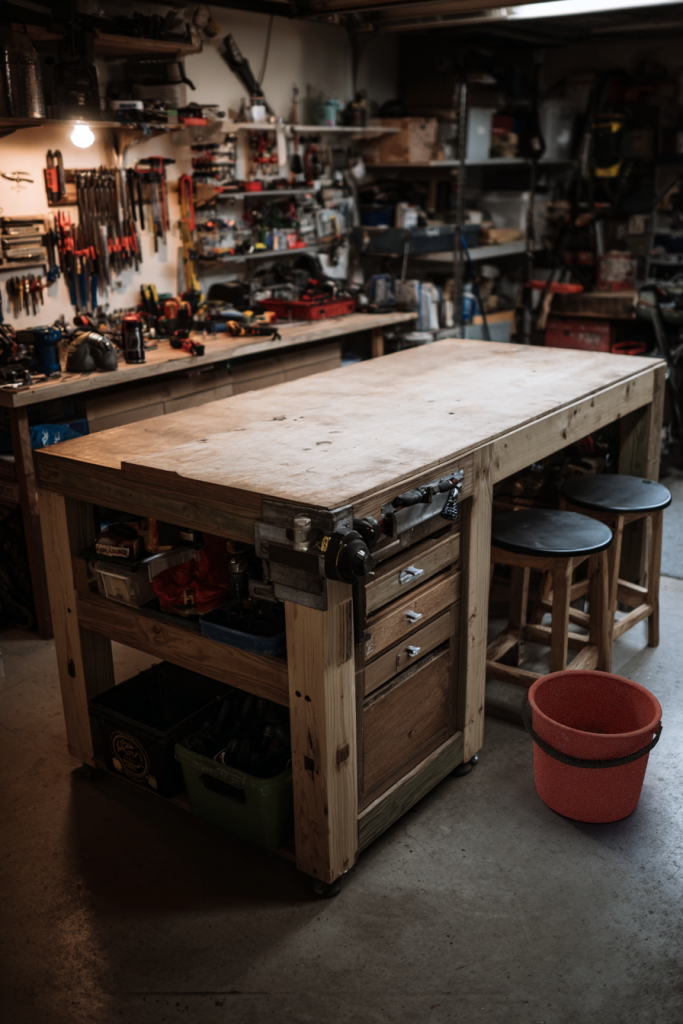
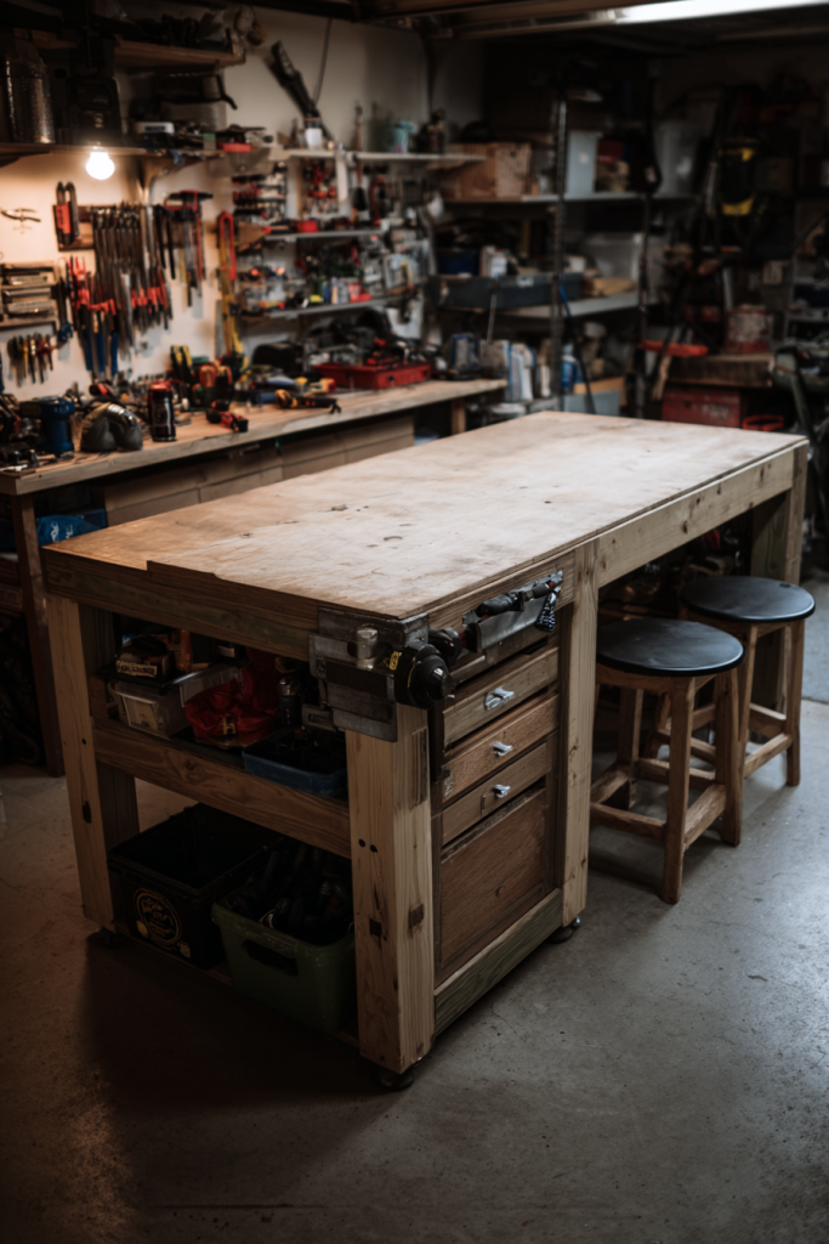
- bucket [521,669,664,824]
